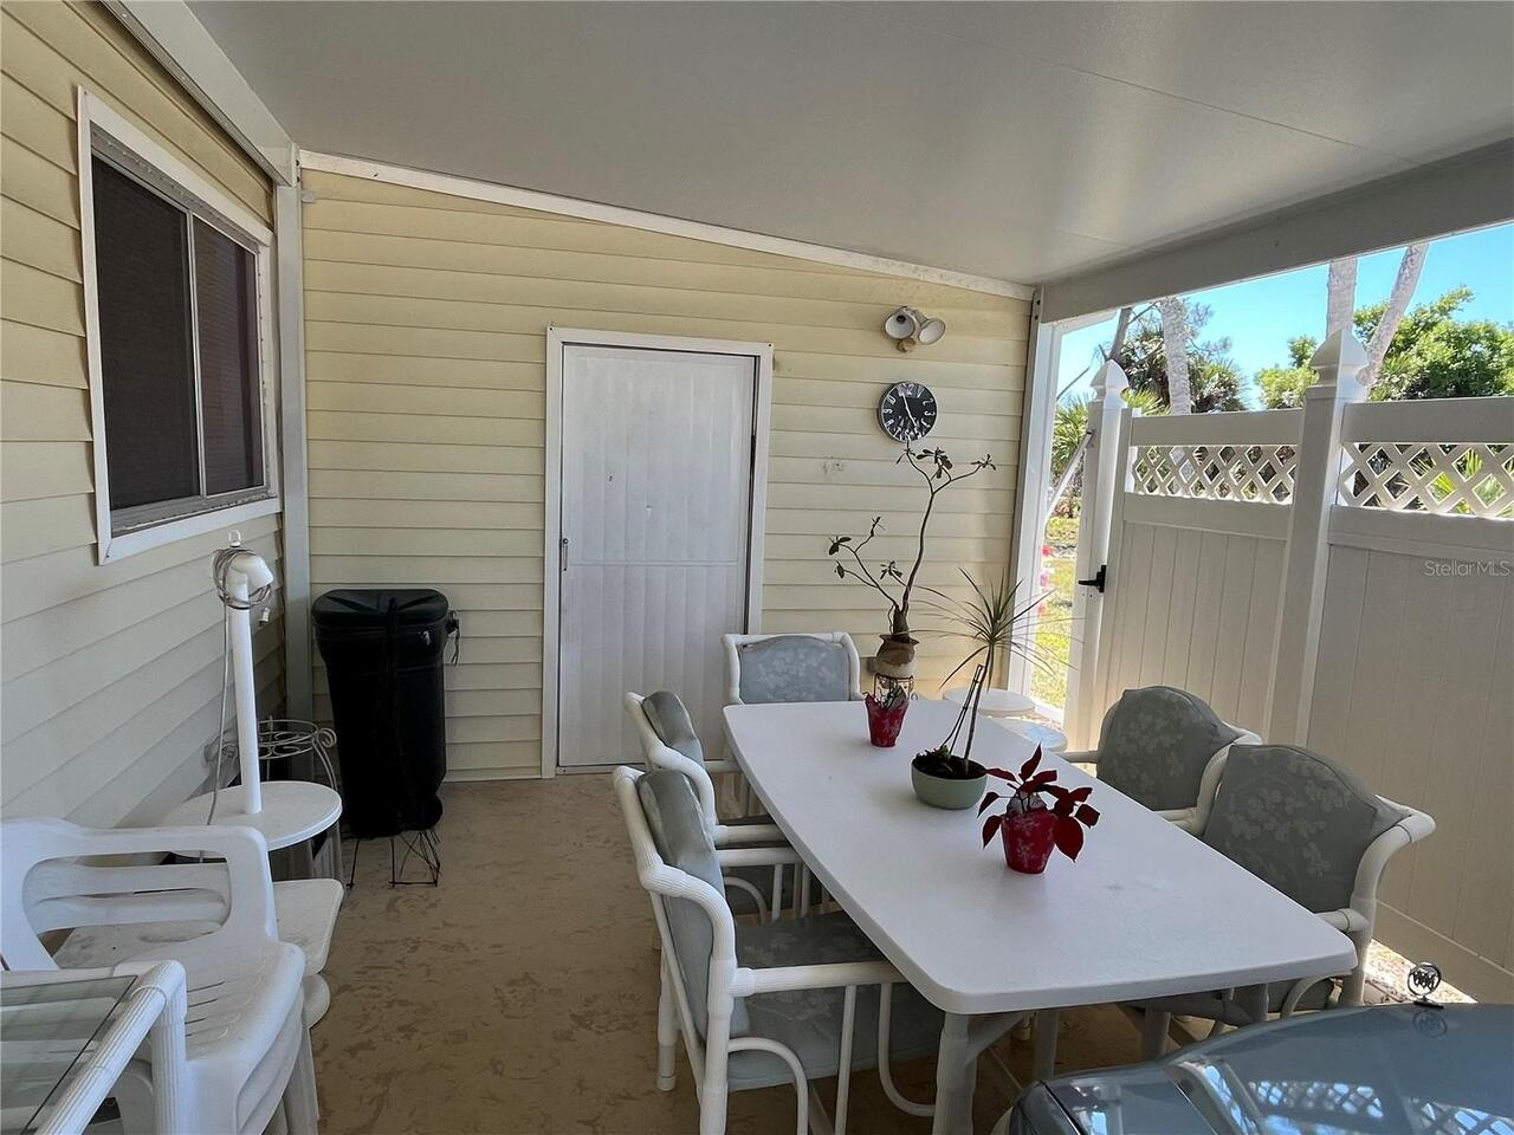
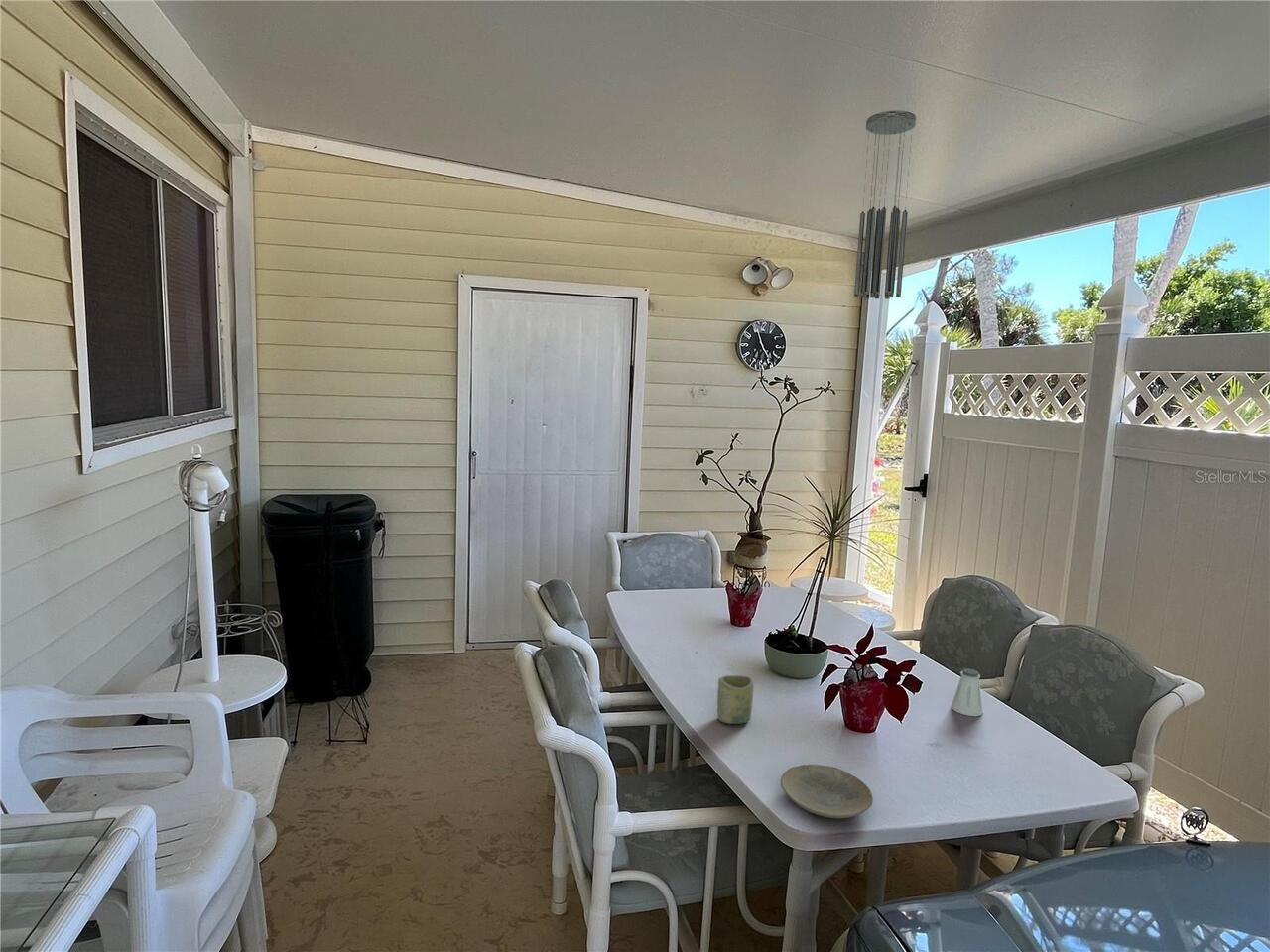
+ wind chime [853,110,918,300]
+ saltshaker [951,667,984,717]
+ plate [780,764,874,819]
+ cup [716,674,755,725]
